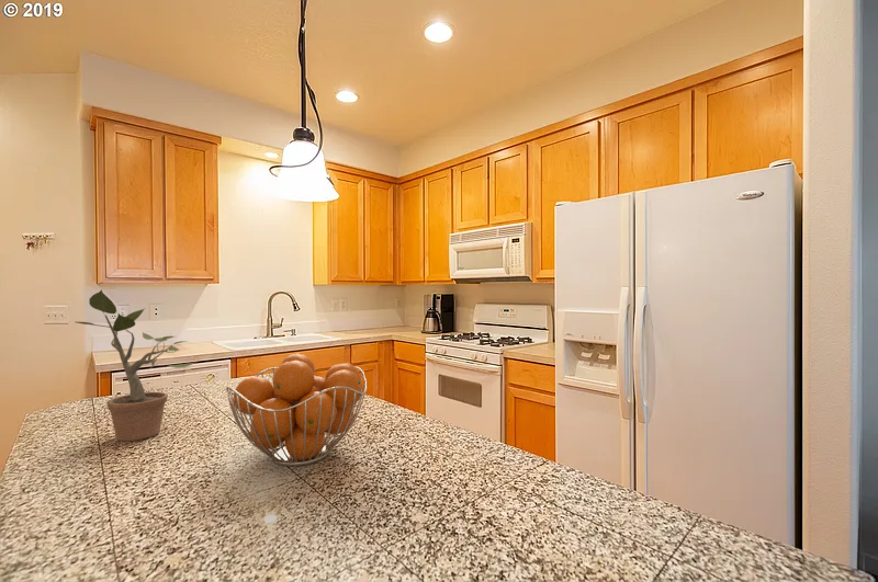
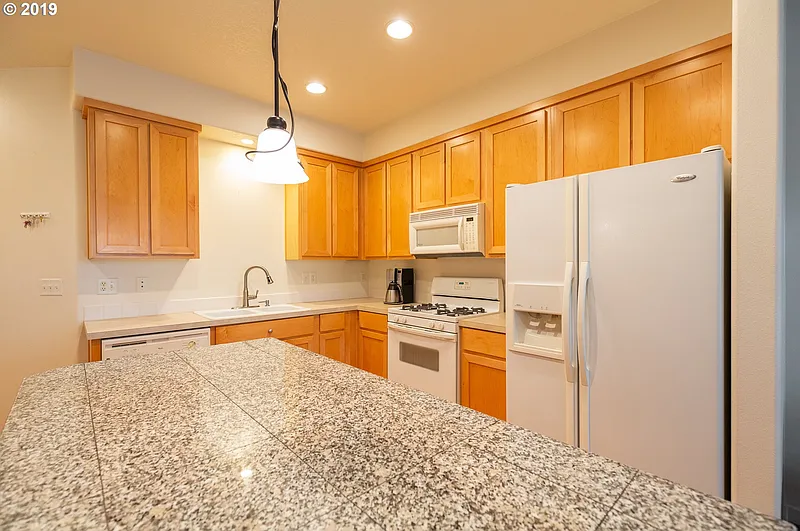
- potted plant [76,288,198,442]
- fruit basket [225,353,368,467]
